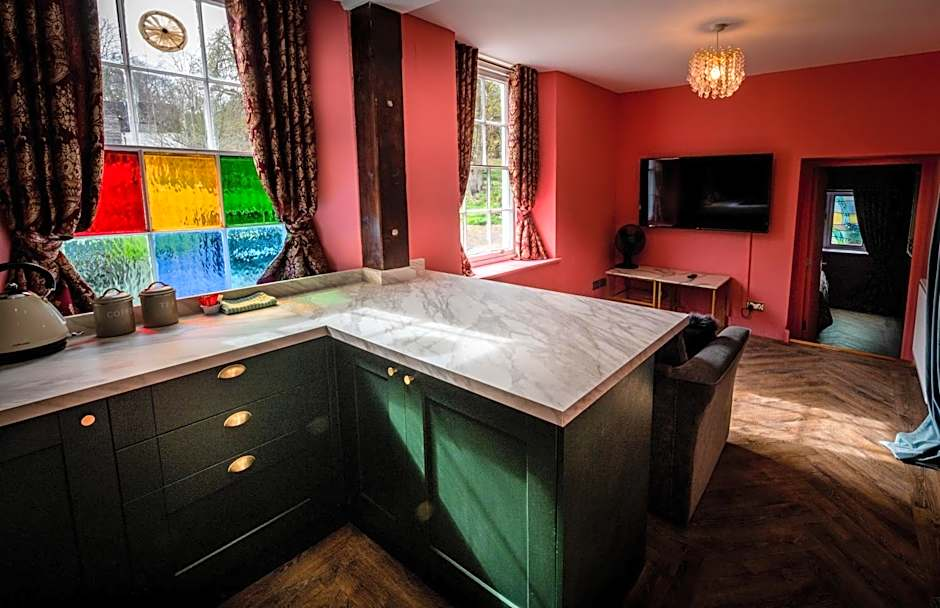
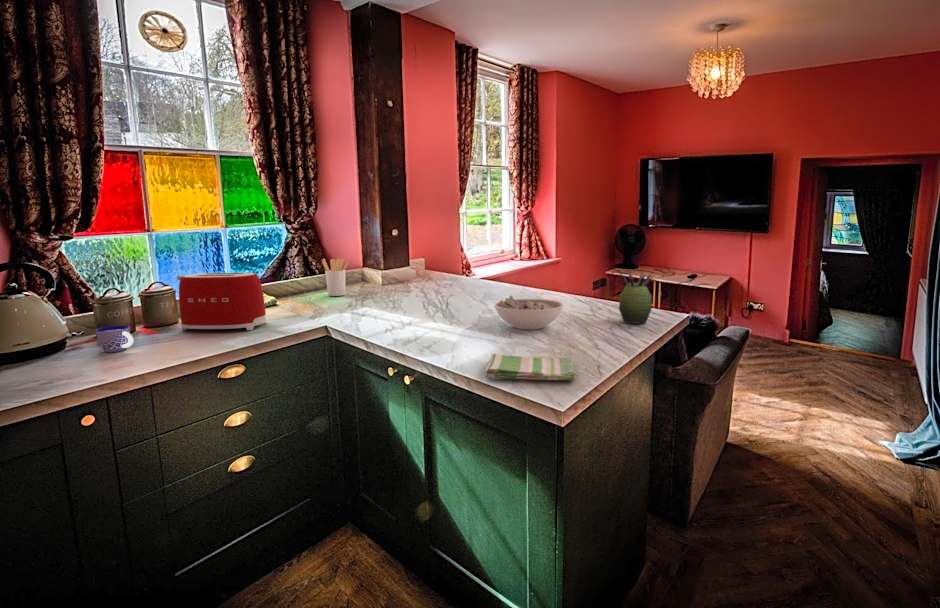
+ bowl [493,294,565,330]
+ utensil holder [321,258,350,297]
+ cup [95,324,134,353]
+ toaster [176,272,267,331]
+ dish towel [485,352,577,381]
+ succulent plant [618,271,655,324]
